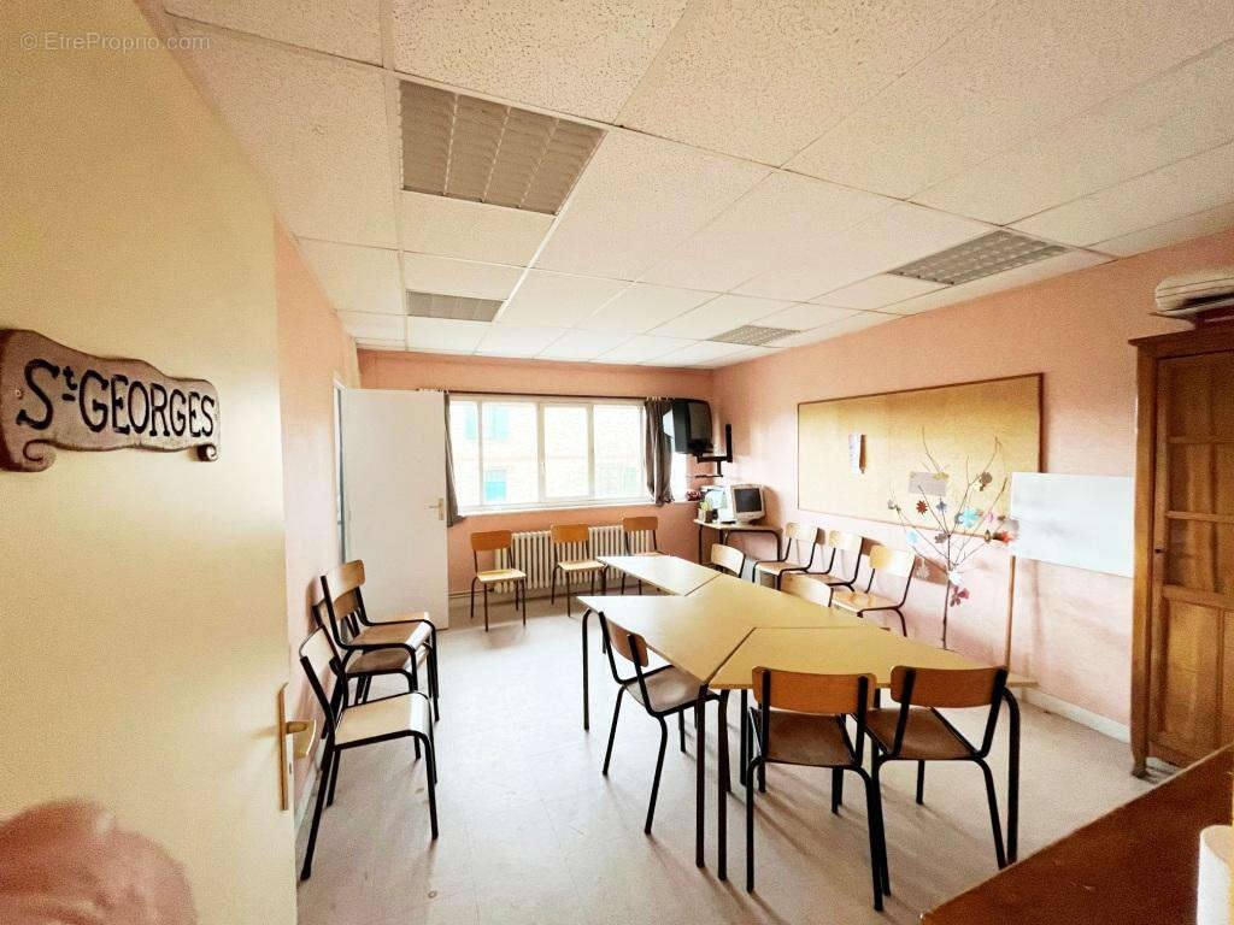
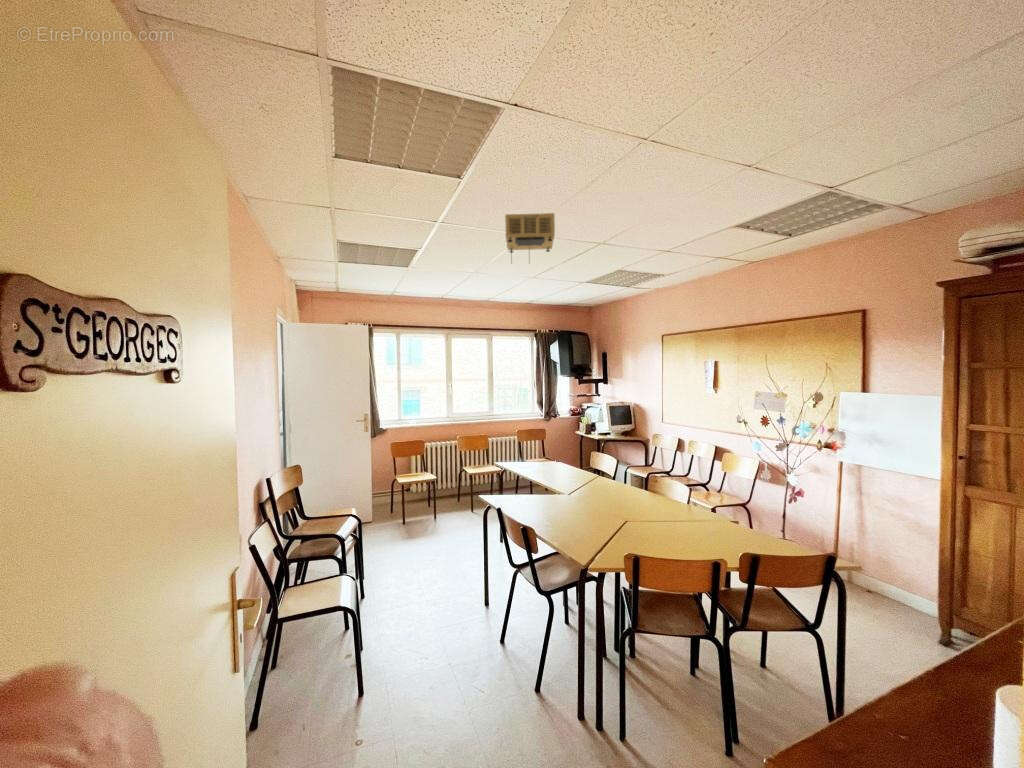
+ projector [504,212,556,265]
